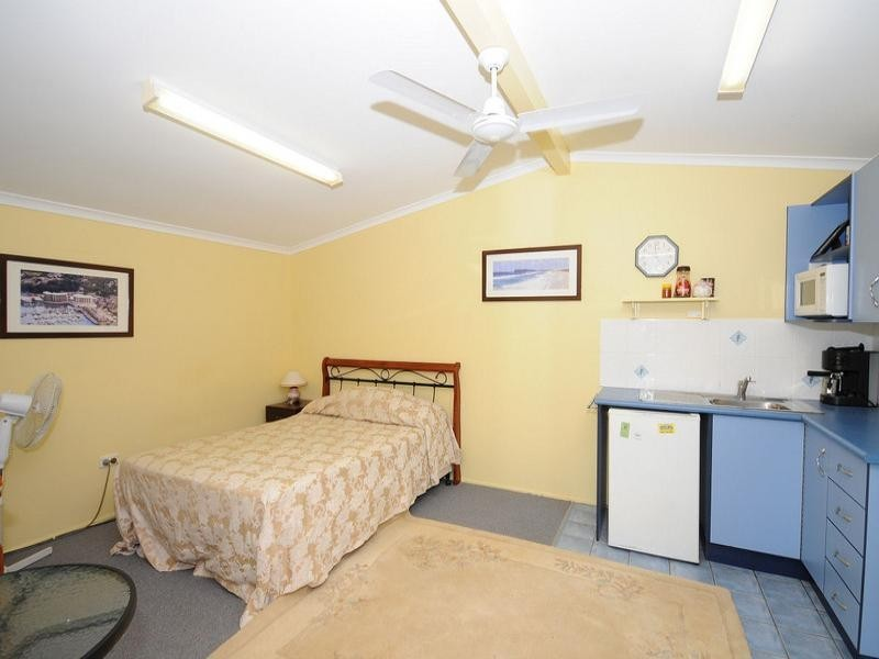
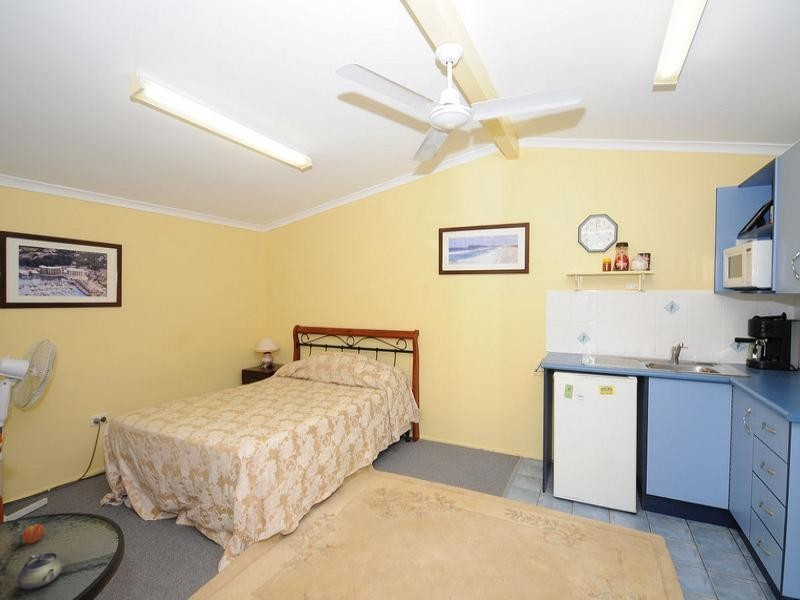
+ fruit [21,522,45,544]
+ teapot [17,552,64,591]
